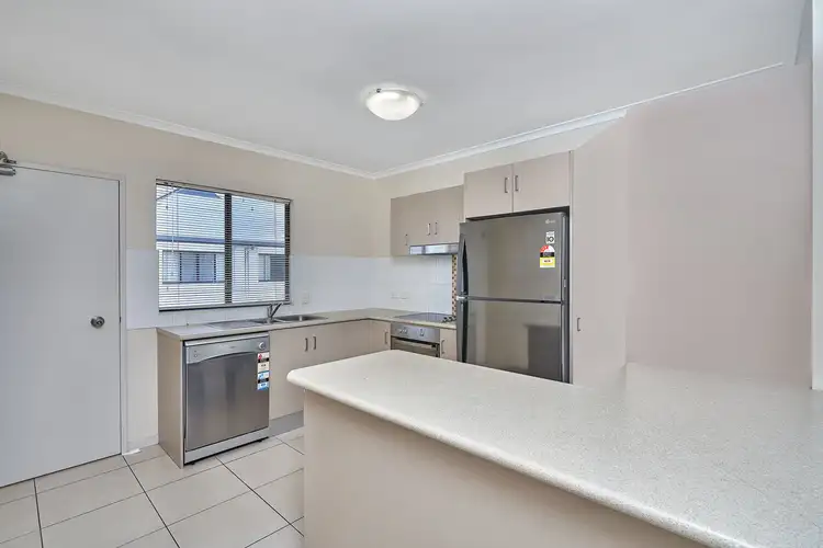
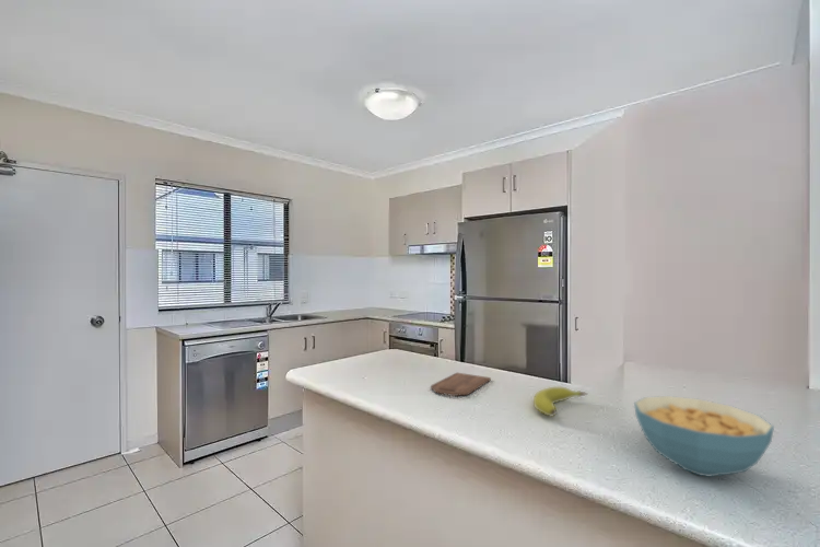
+ cutting board [430,372,492,397]
+ cereal bowl [633,395,775,478]
+ fruit [532,386,589,417]
